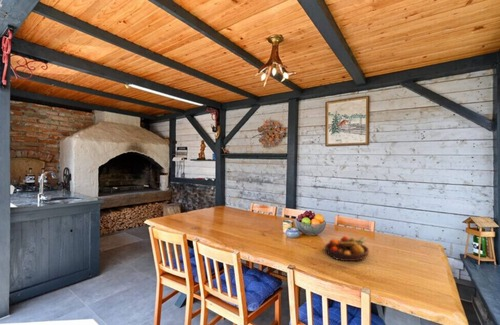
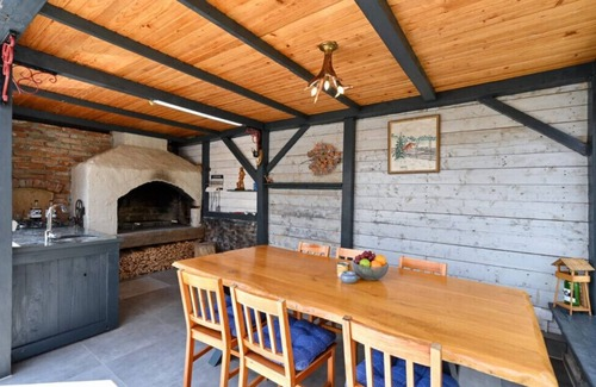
- fruit bowl [324,235,370,262]
